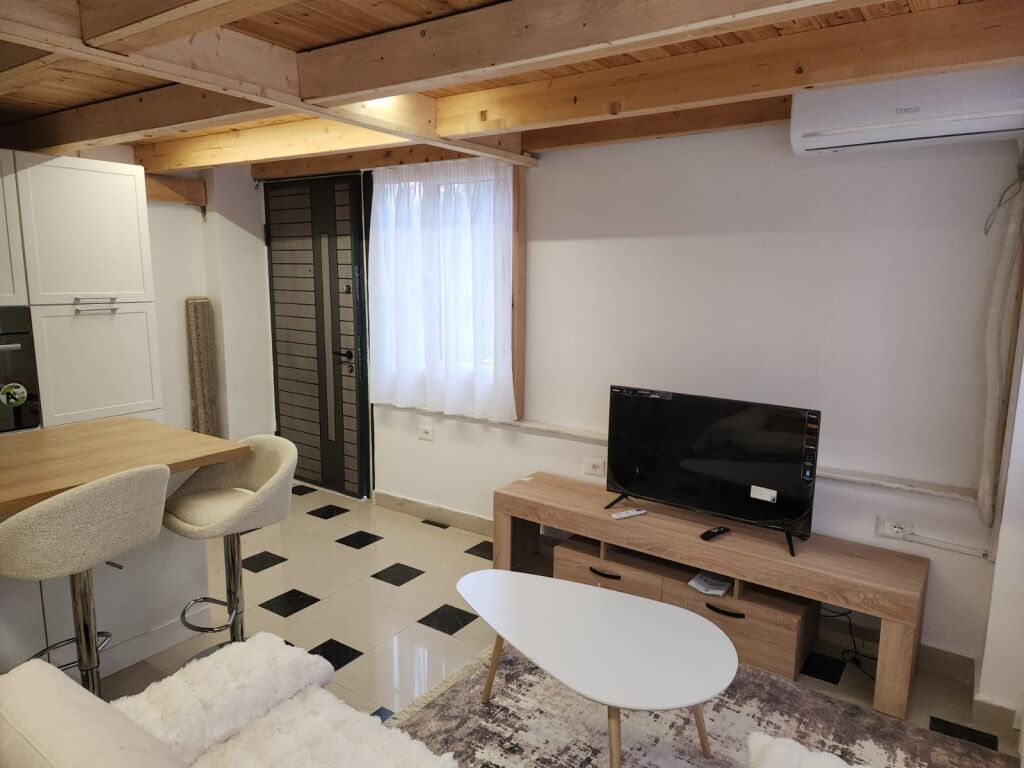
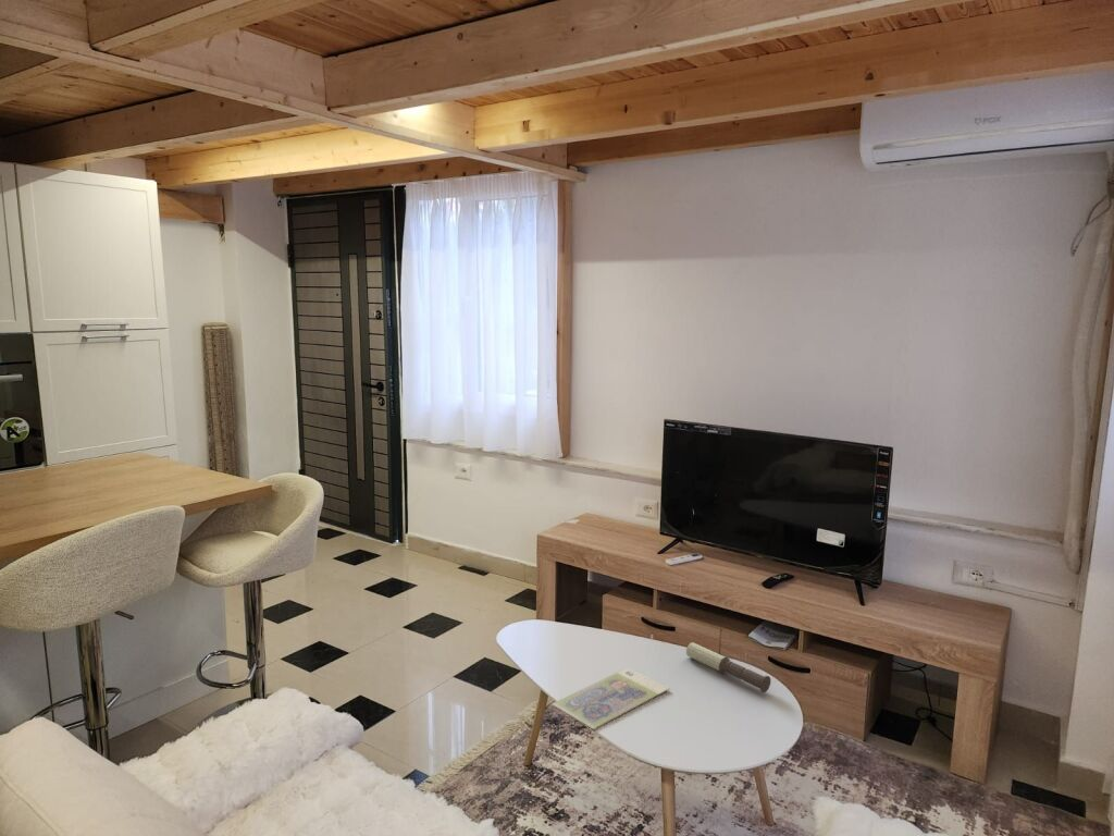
+ candle [685,641,772,693]
+ cash [550,666,671,730]
